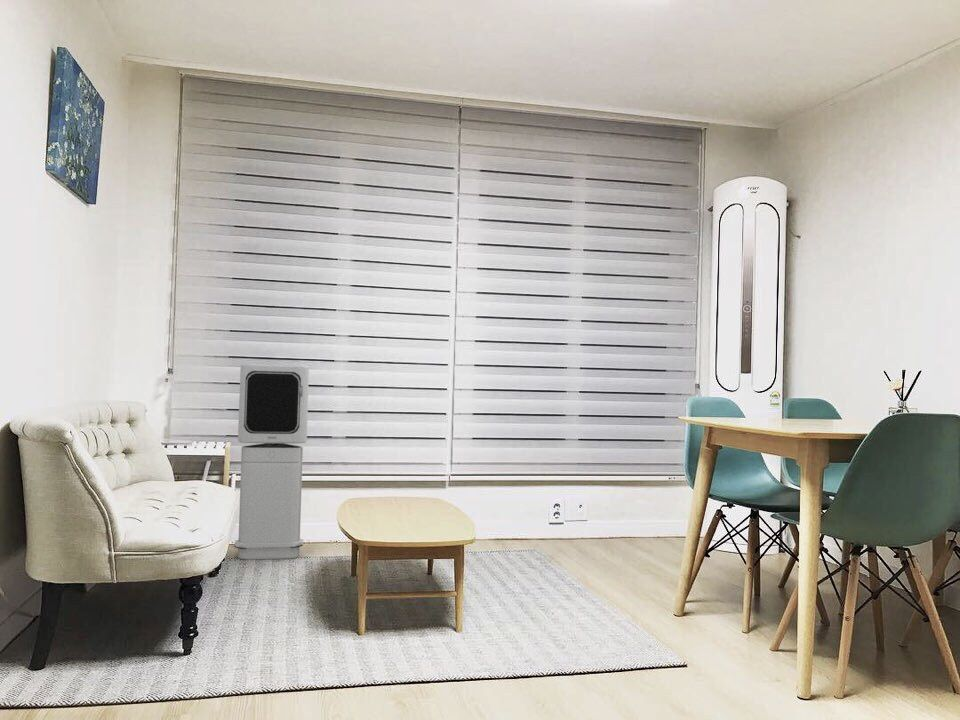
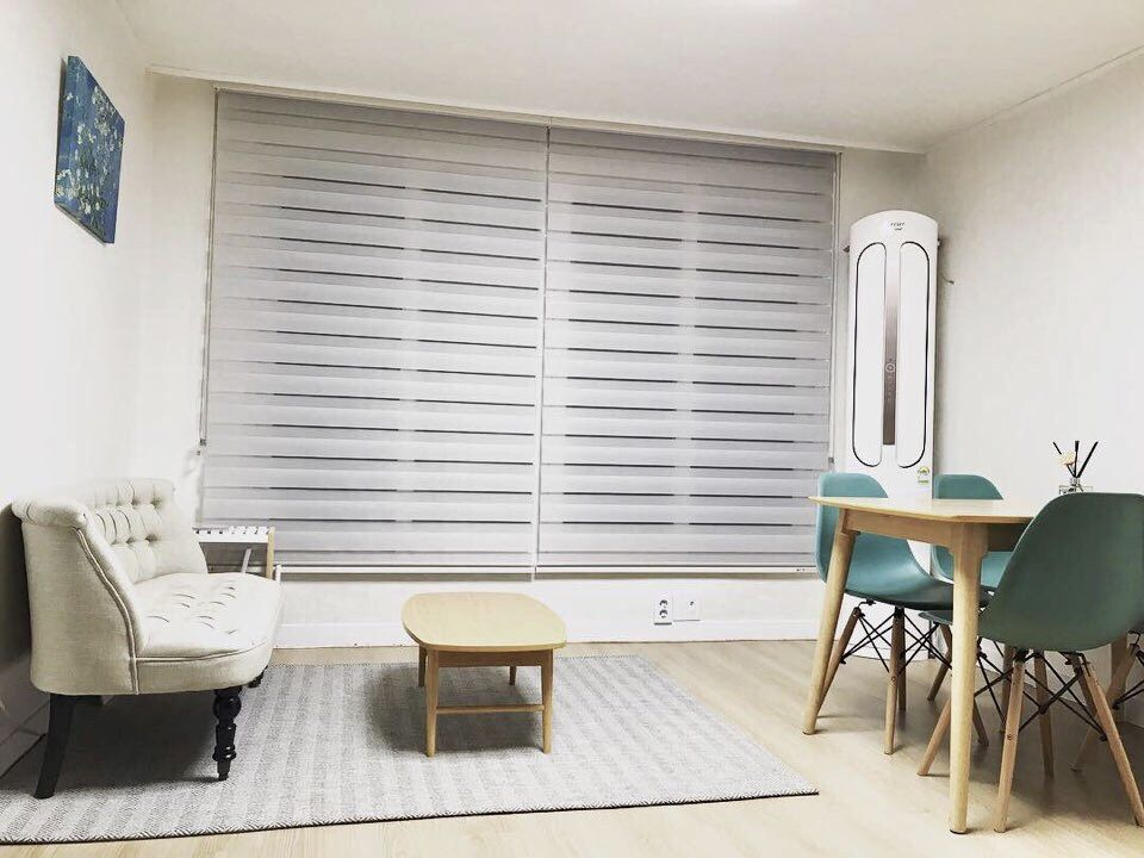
- air purifier [233,363,310,561]
